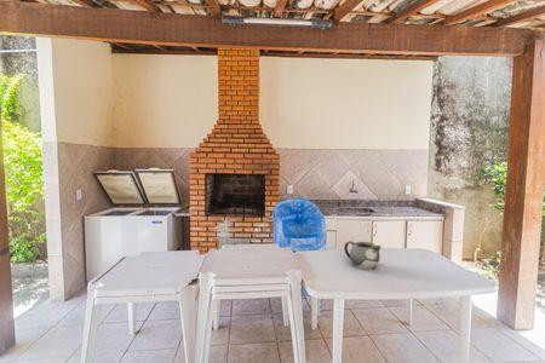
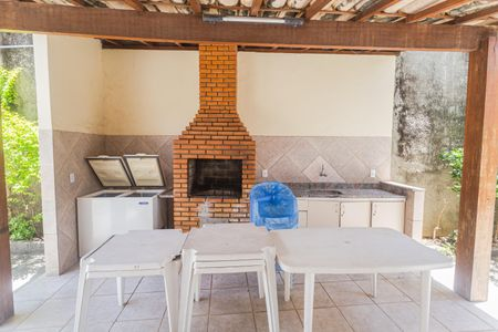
- teapot [343,240,383,271]
